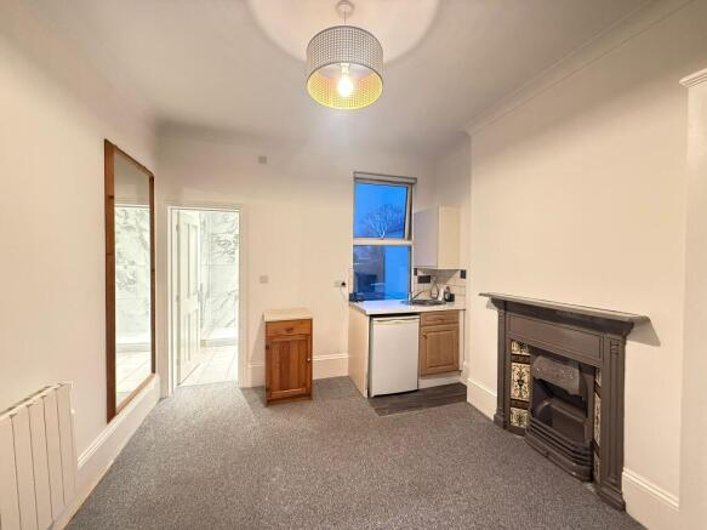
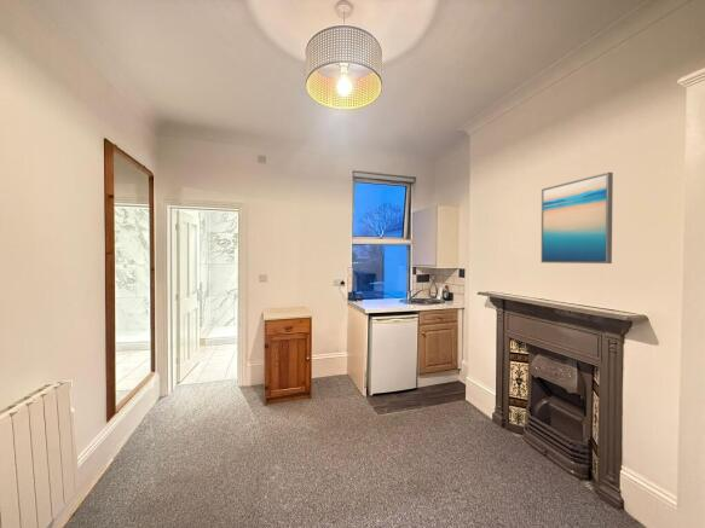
+ wall art [541,172,614,265]
